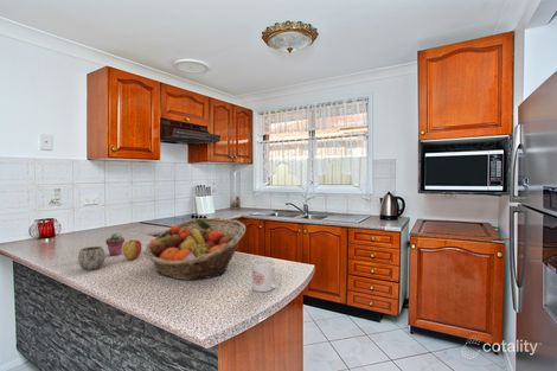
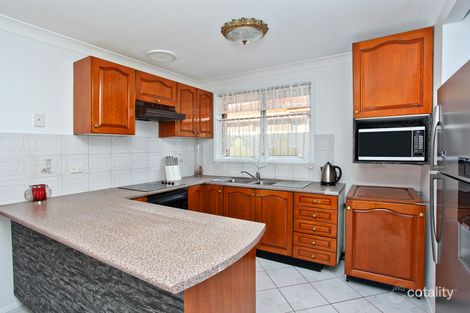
- potted succulent [104,231,126,256]
- mug [251,257,282,293]
- fruit basket [142,217,247,281]
- apple [121,238,143,261]
- mug [77,245,105,271]
